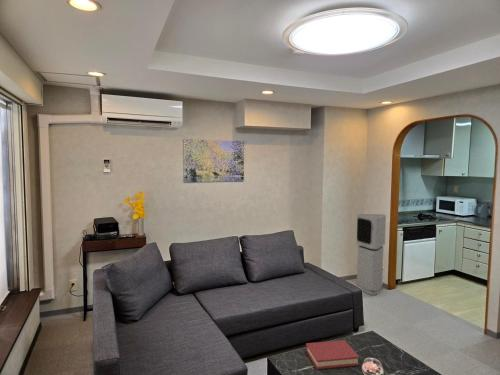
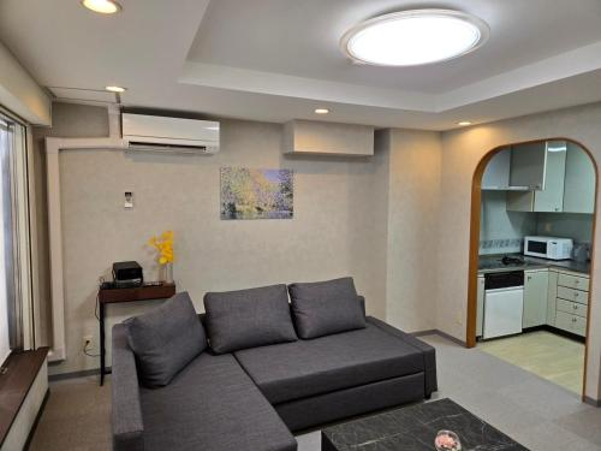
- hardback book [305,339,360,370]
- air purifier [354,213,387,296]
